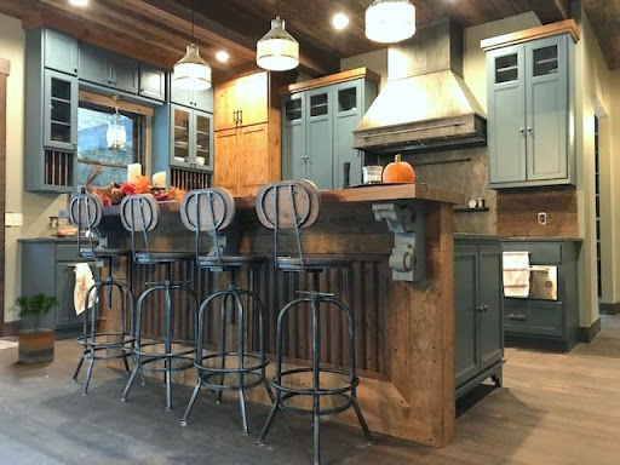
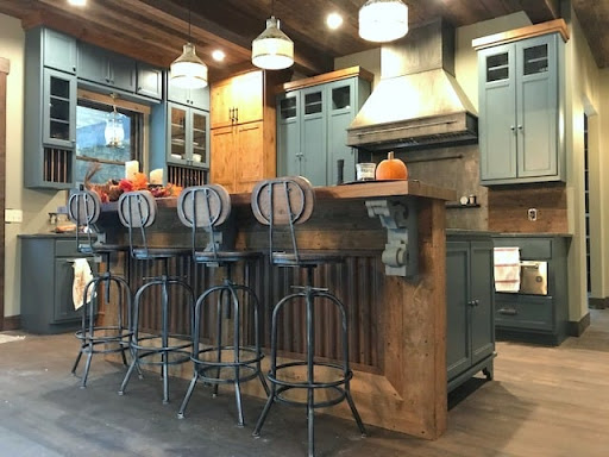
- potted tree [5,292,62,366]
